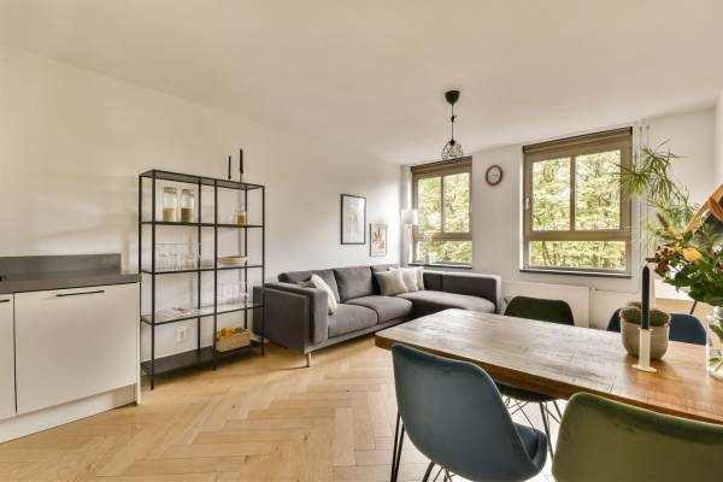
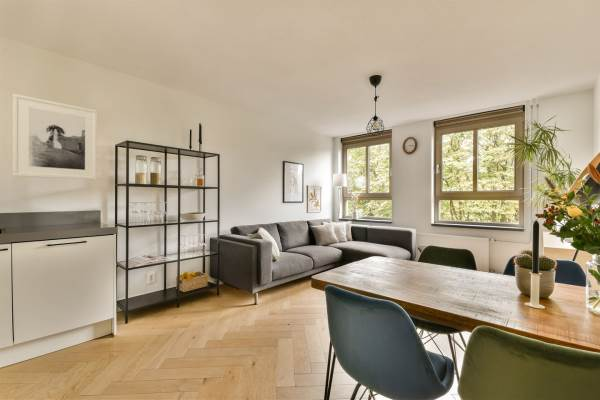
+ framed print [12,93,98,181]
